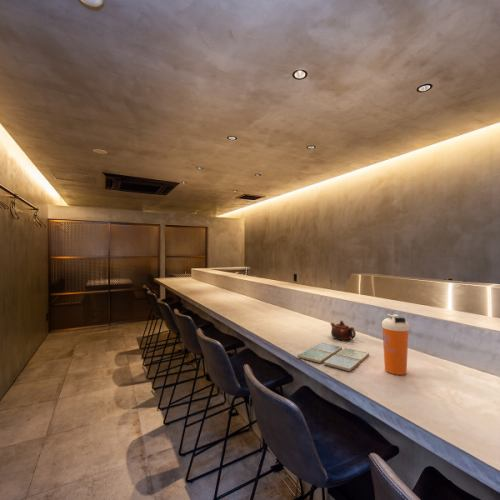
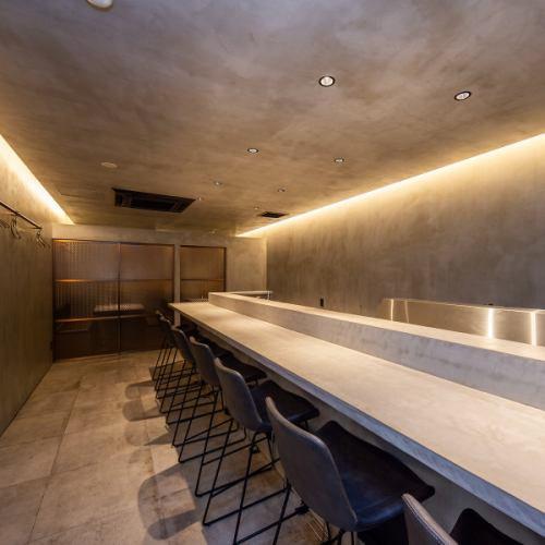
- shaker bottle [381,313,410,376]
- teapot [330,320,357,341]
- drink coaster [296,341,370,372]
